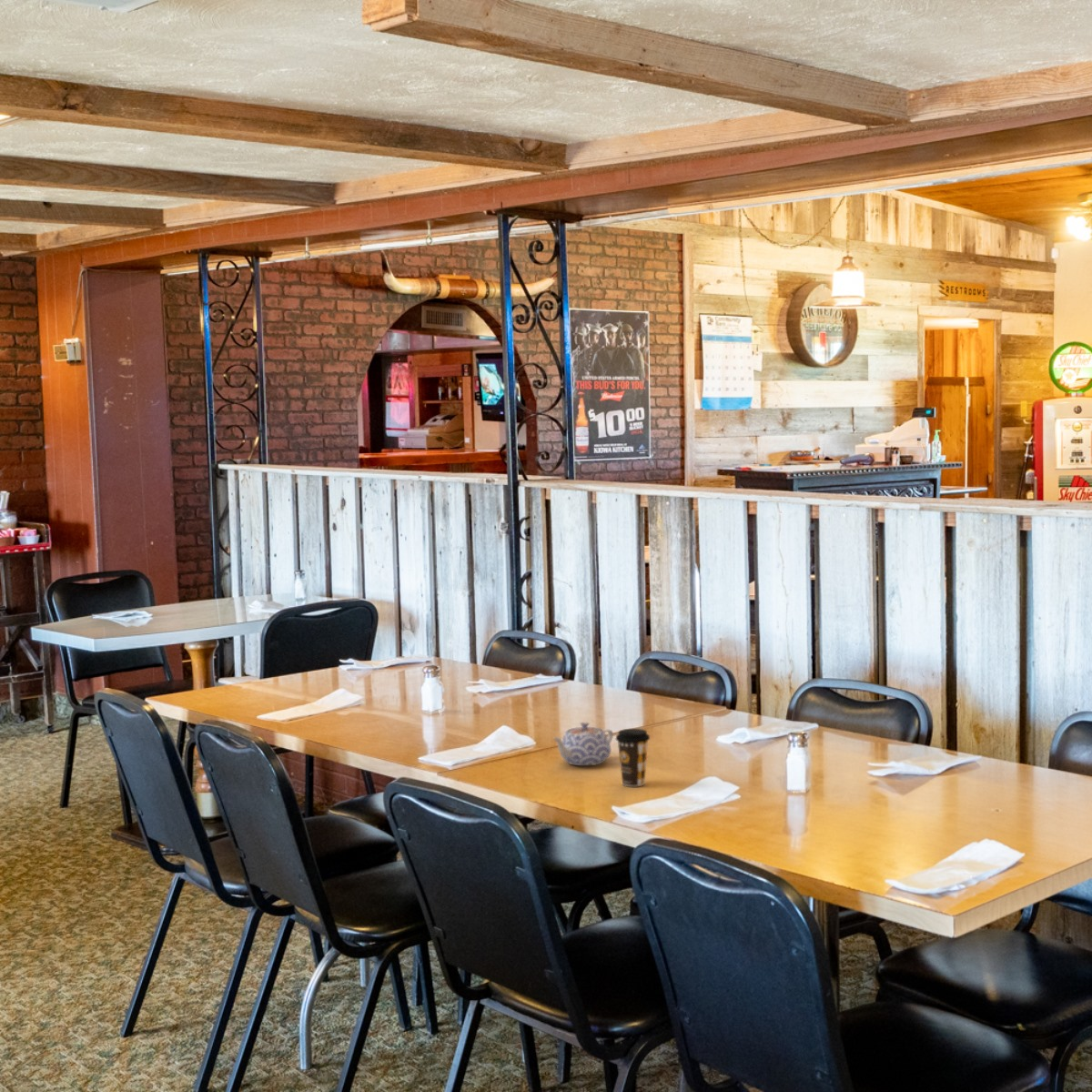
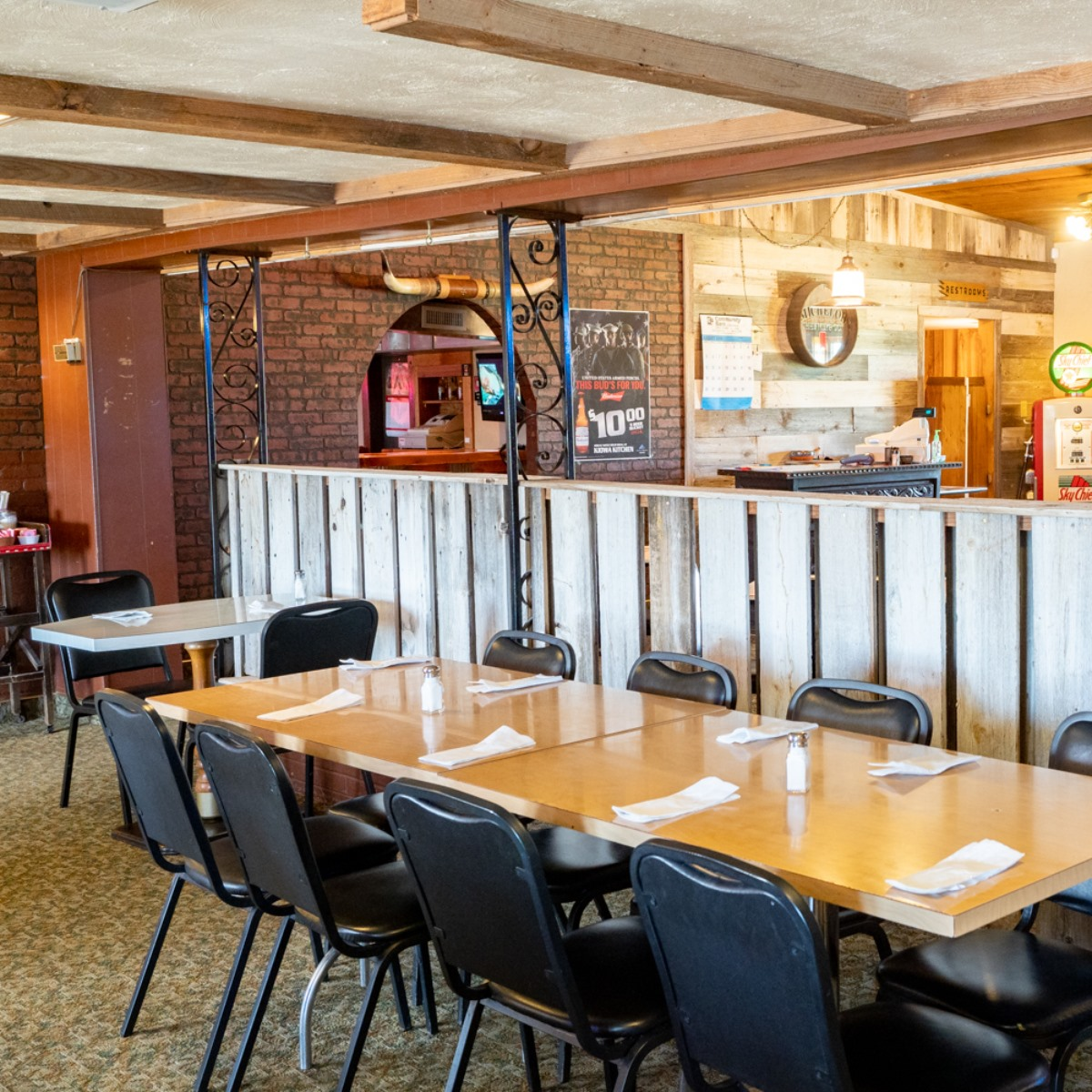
- coffee cup [615,728,651,787]
- teapot [551,722,614,766]
